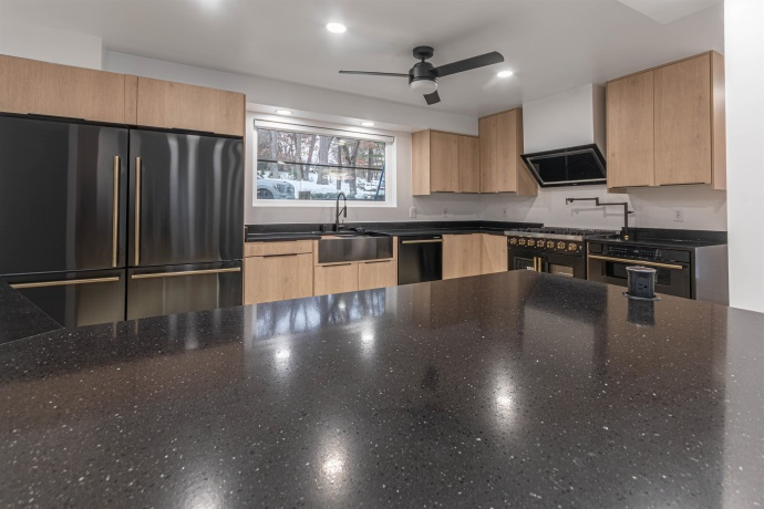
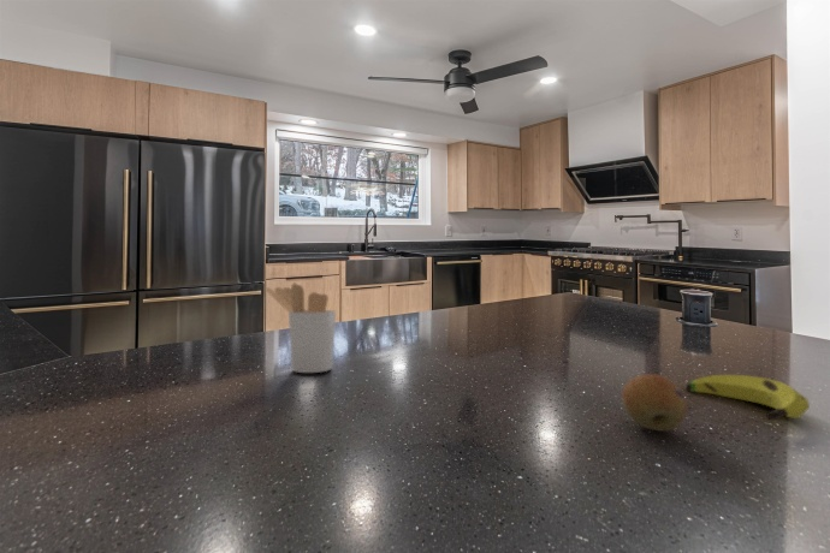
+ utensil holder [265,283,337,374]
+ banana [684,374,811,421]
+ fruit [621,373,688,433]
